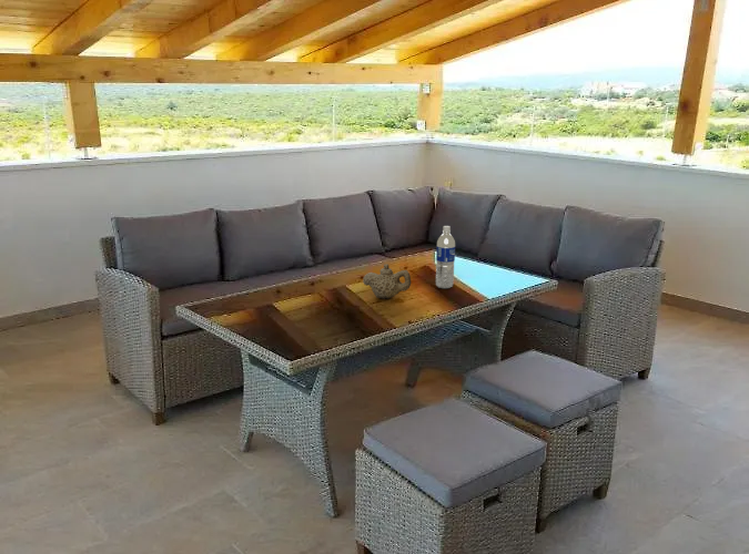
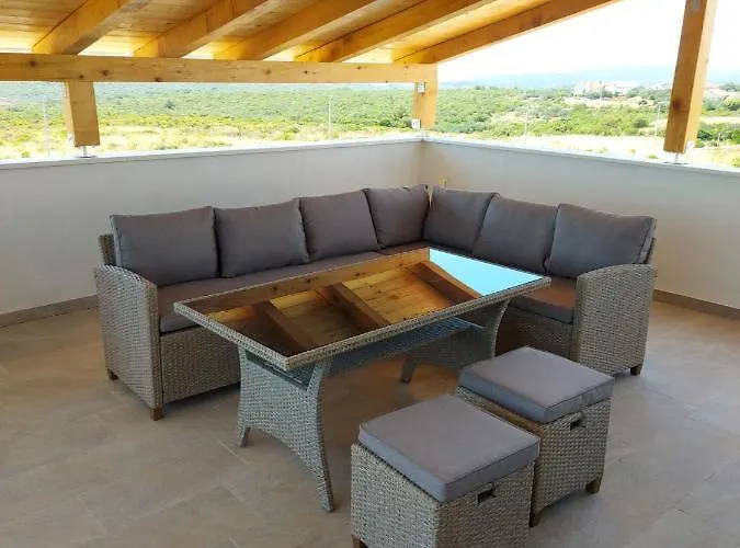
- water bottle [435,225,456,289]
- teapot [362,263,412,299]
